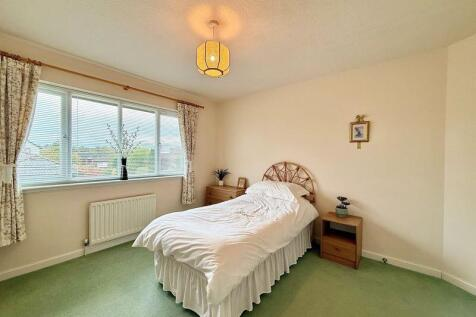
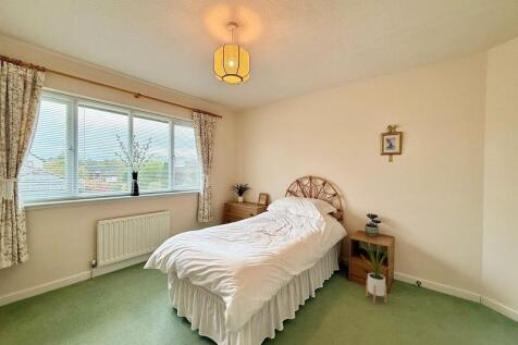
+ house plant [360,241,396,305]
